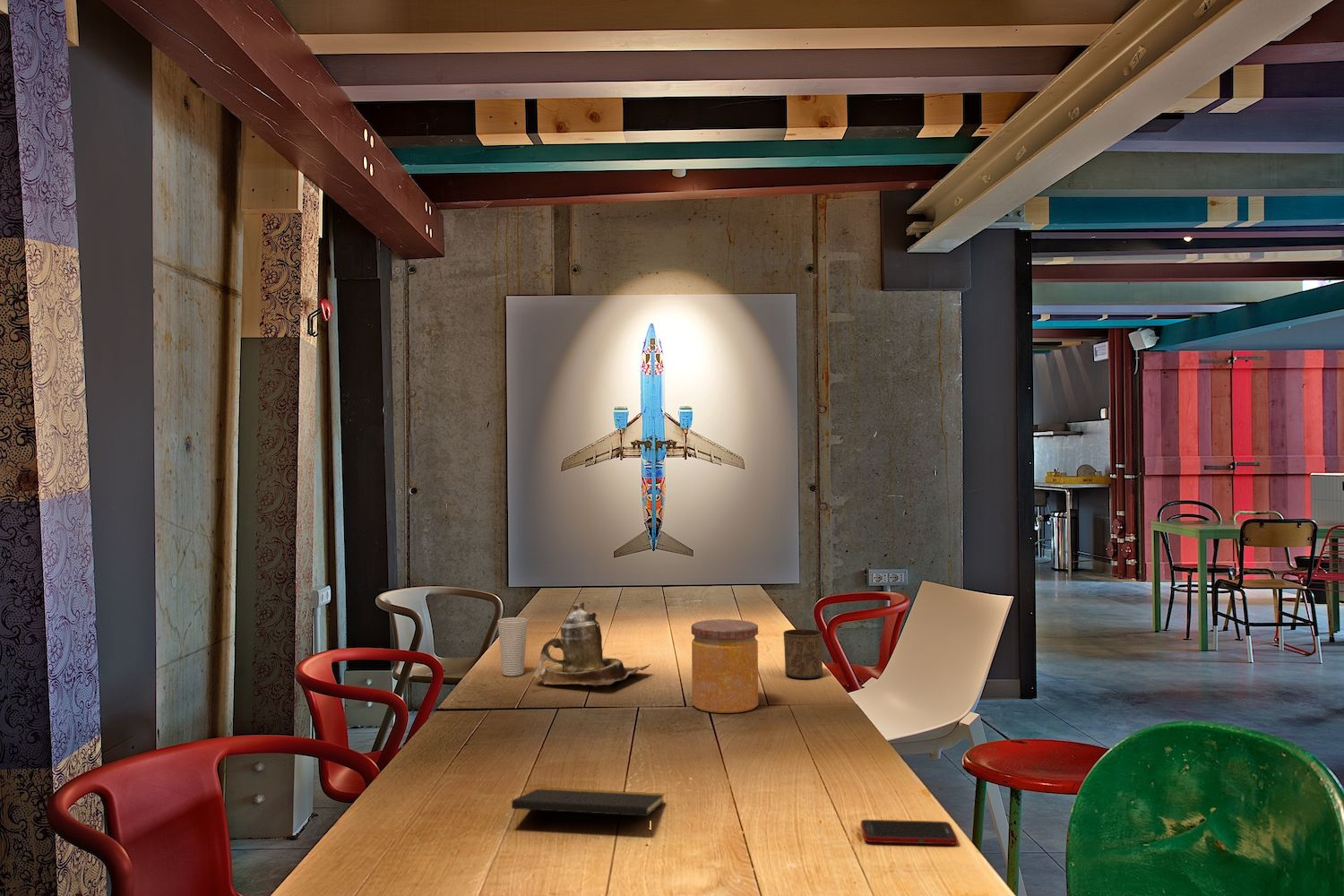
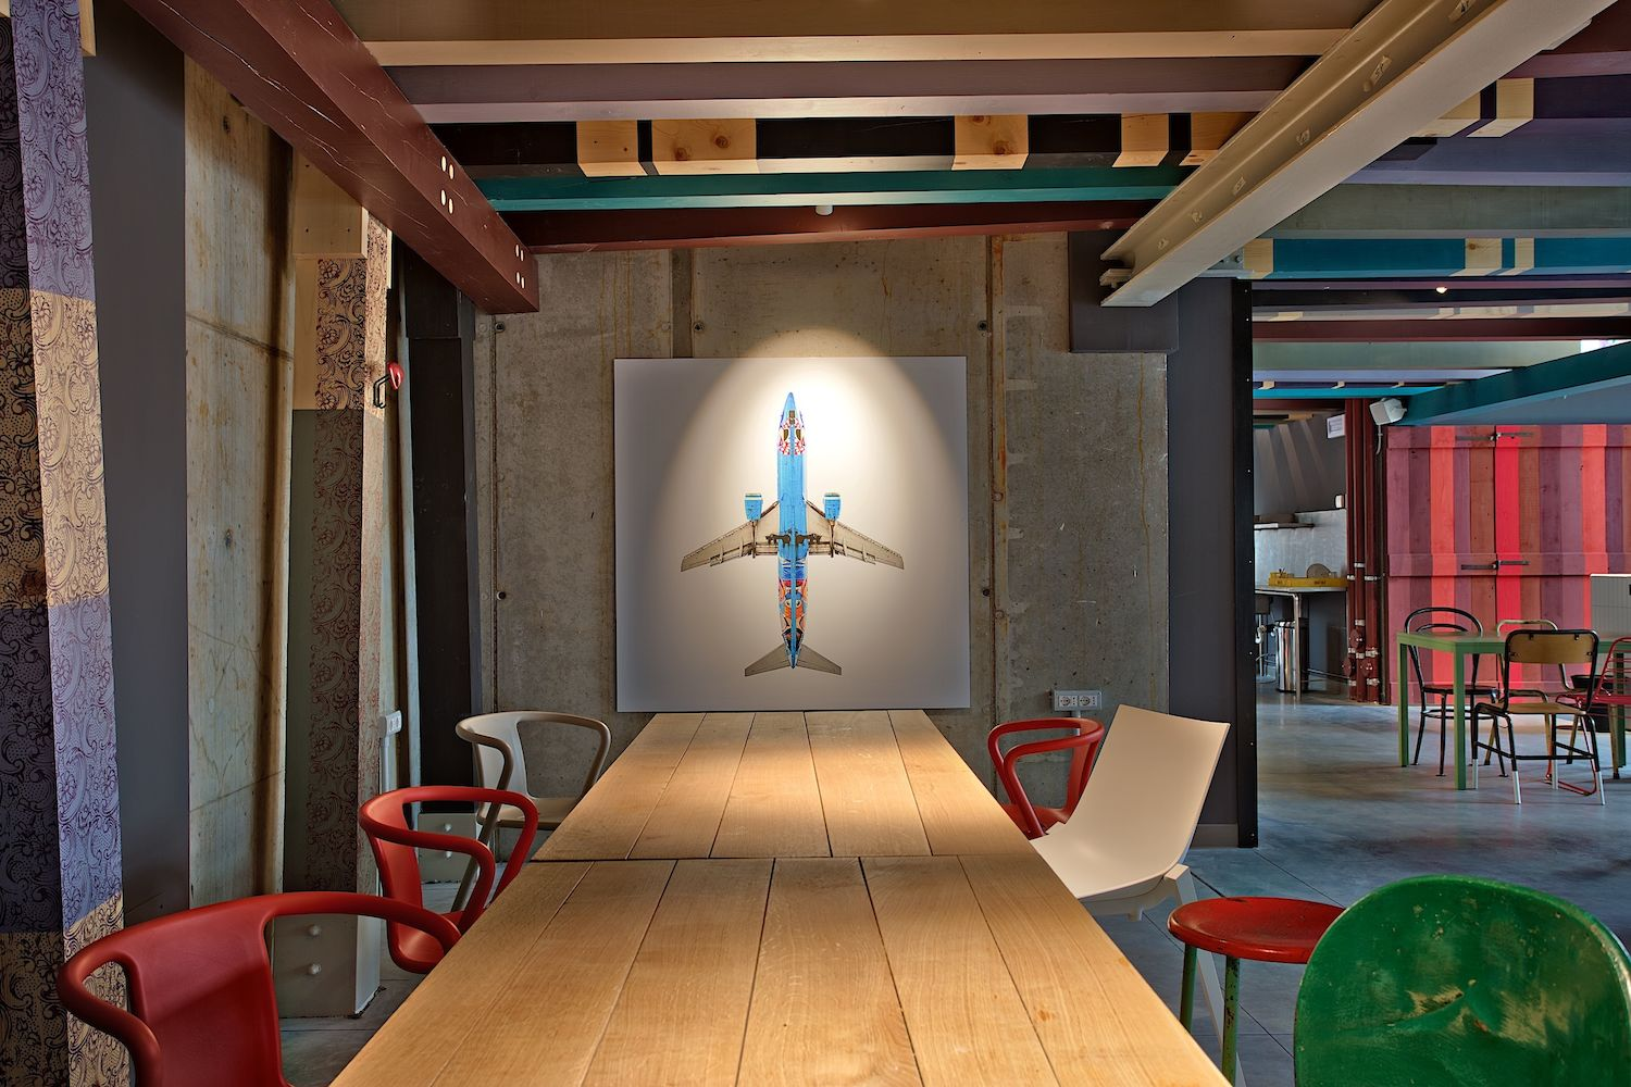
- cup [497,616,529,677]
- jar [691,618,759,714]
- teapot [533,602,651,688]
- notepad [511,787,666,835]
- cup [783,628,823,679]
- cell phone [860,819,959,845]
